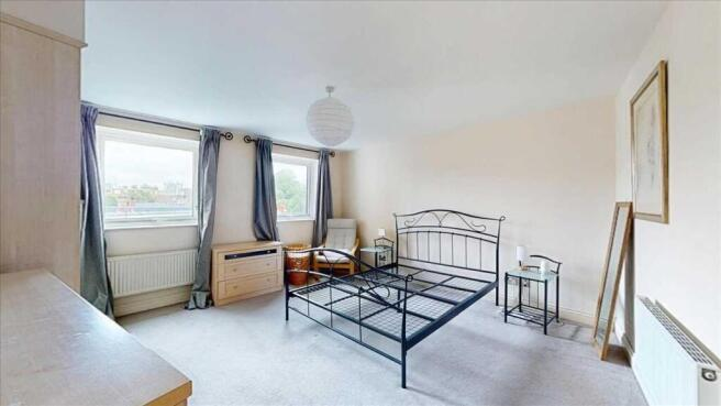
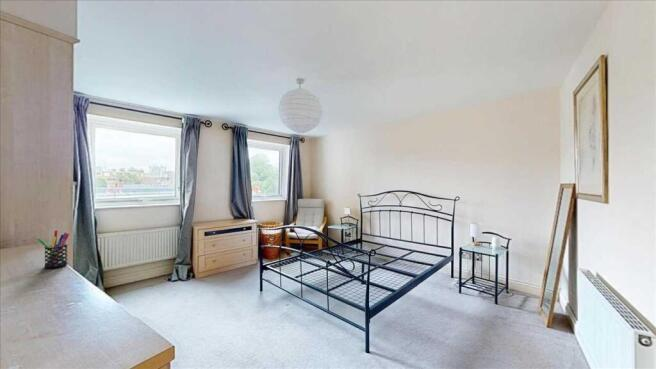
+ pen holder [37,230,70,269]
